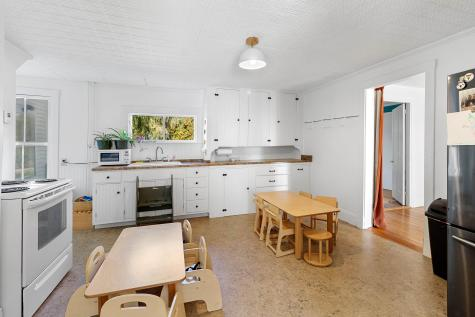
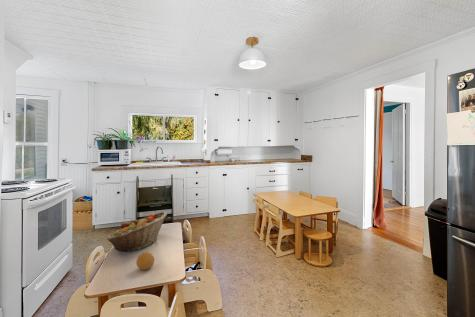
+ fruit [135,251,155,271]
+ fruit basket [106,211,168,253]
